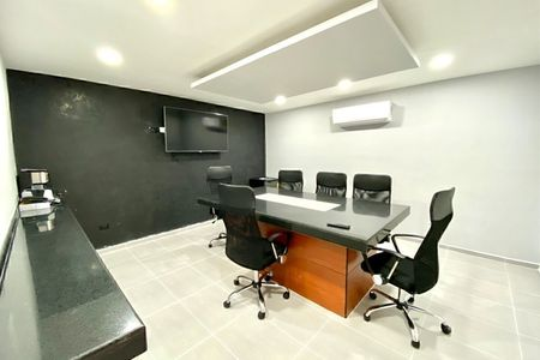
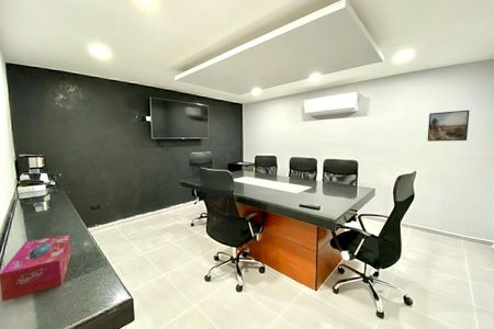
+ tissue box [0,232,72,303]
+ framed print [427,110,470,143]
